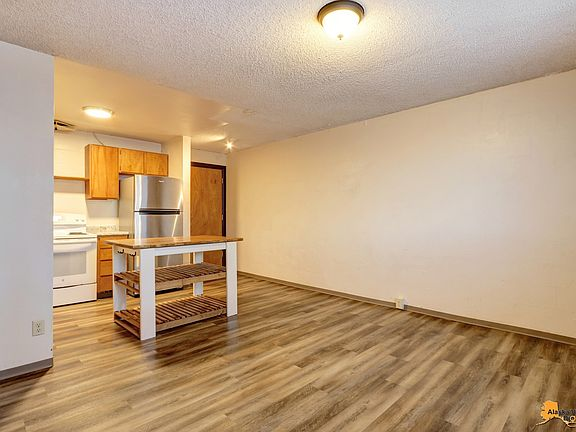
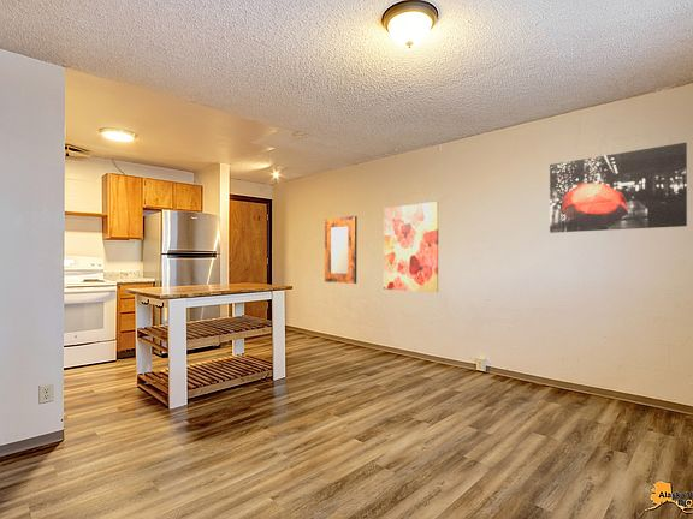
+ wall art [383,201,439,293]
+ home mirror [324,215,359,285]
+ wall art [549,142,688,234]
